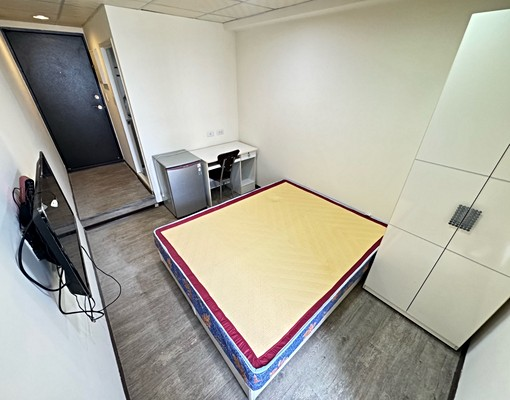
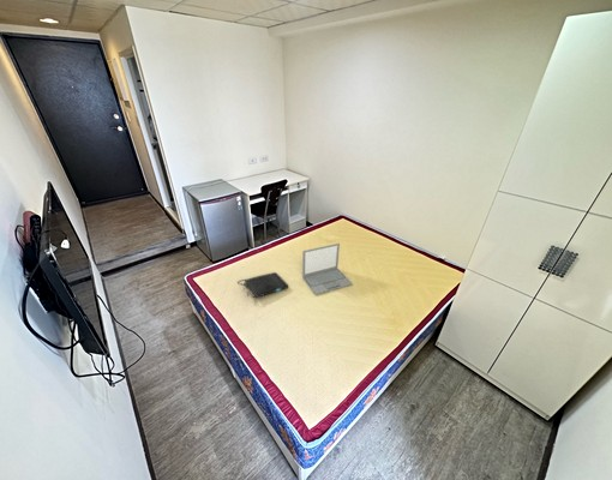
+ laptop [301,242,354,296]
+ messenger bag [236,271,289,299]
